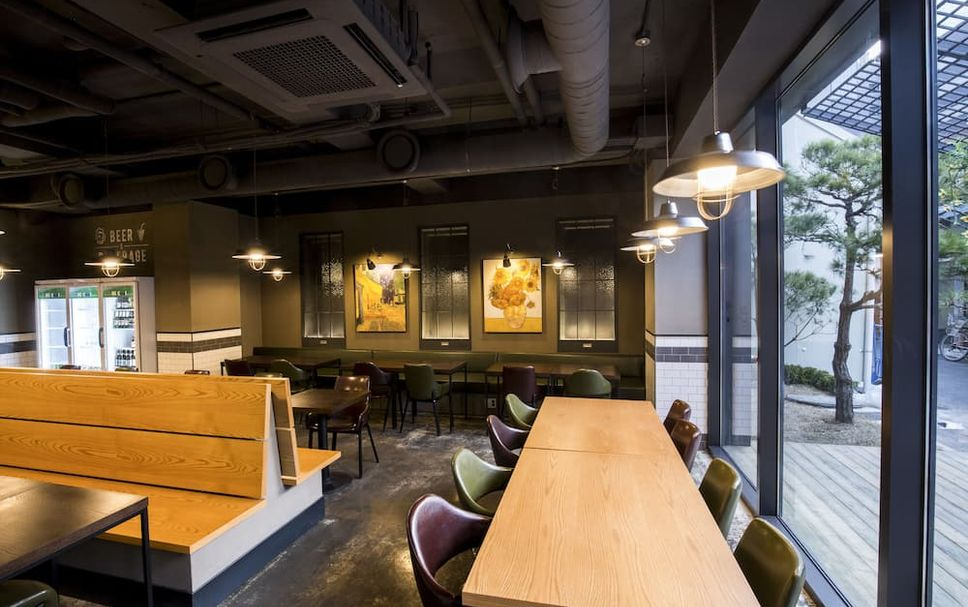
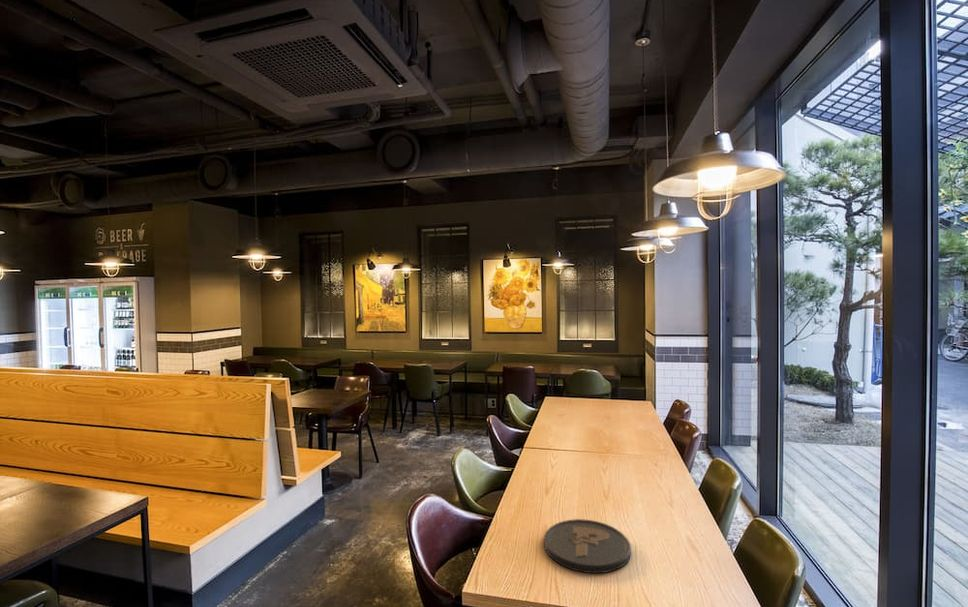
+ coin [543,518,632,574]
